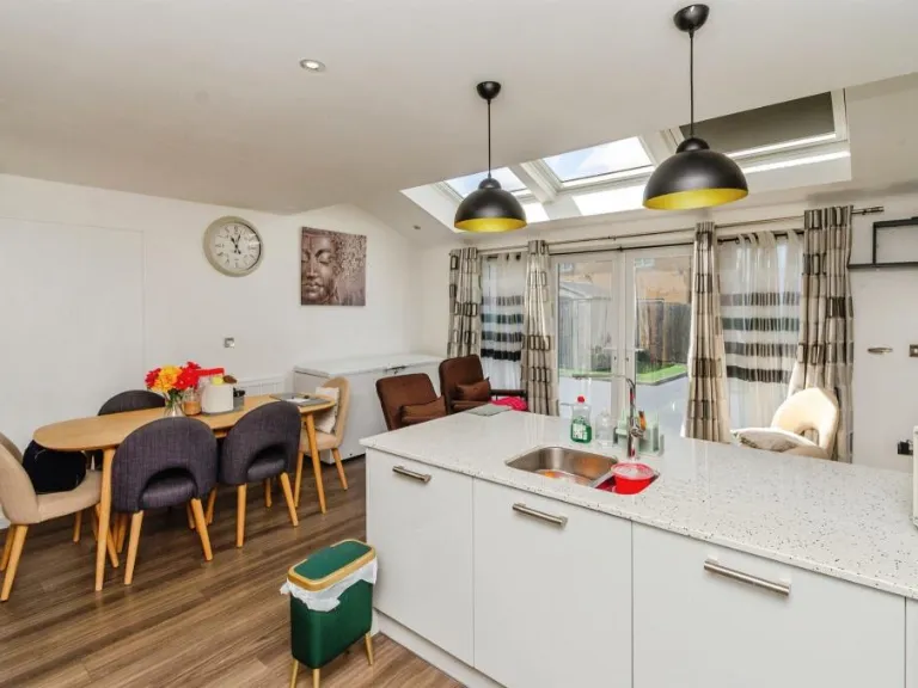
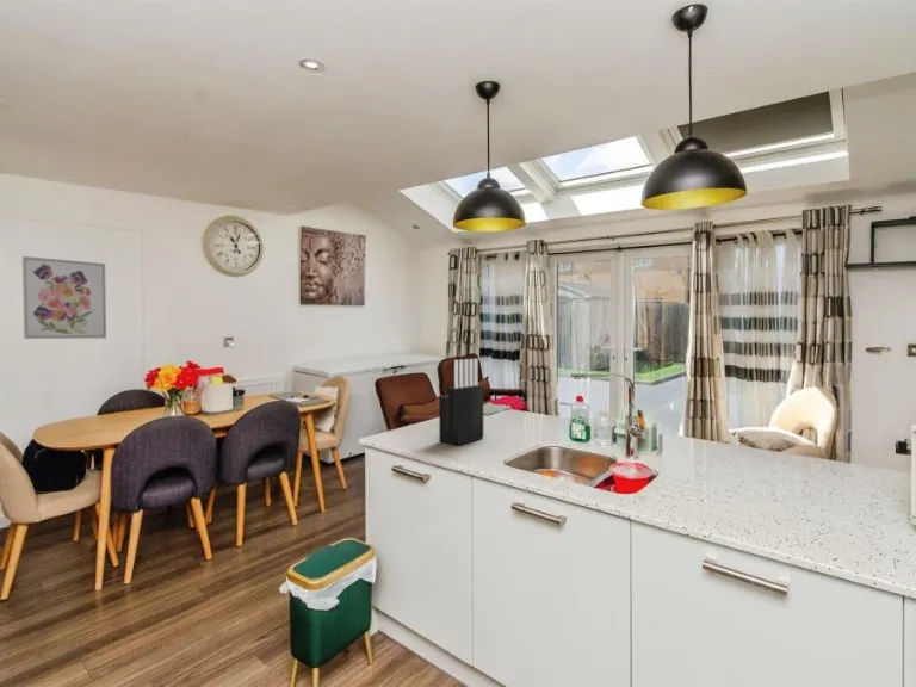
+ wall art [21,255,107,340]
+ knife block [438,358,484,446]
